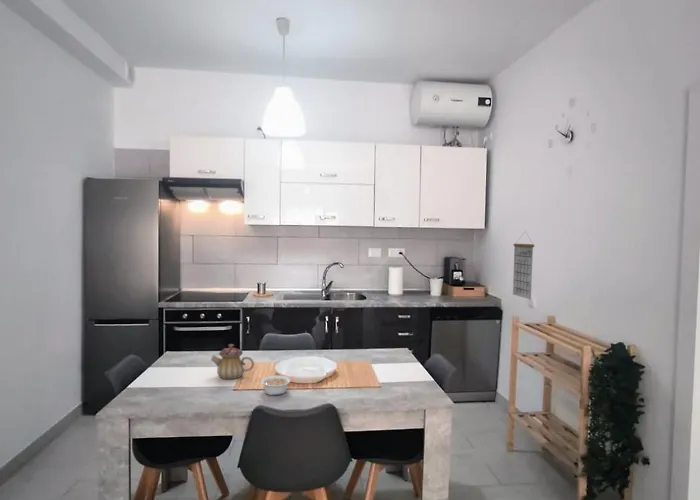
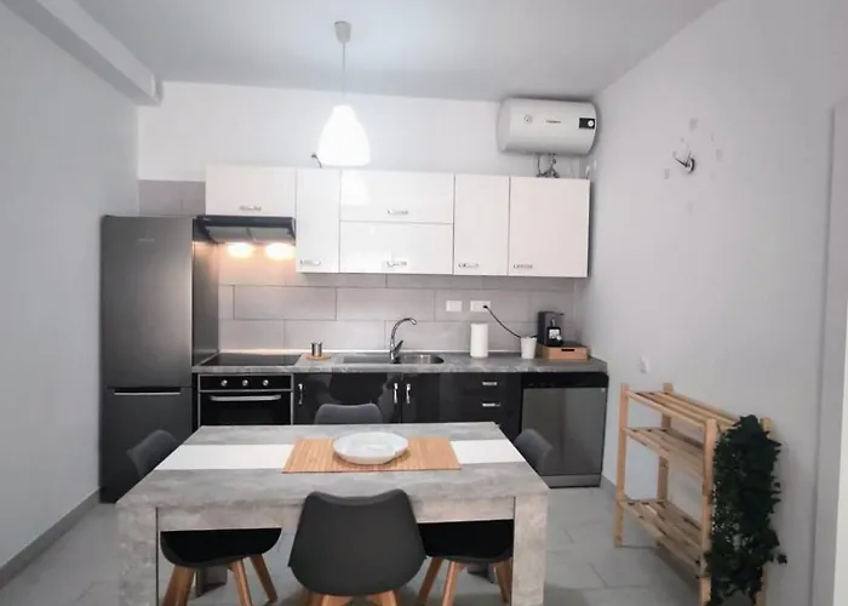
- teapot [210,343,255,380]
- calendar [512,230,535,301]
- legume [260,374,291,396]
